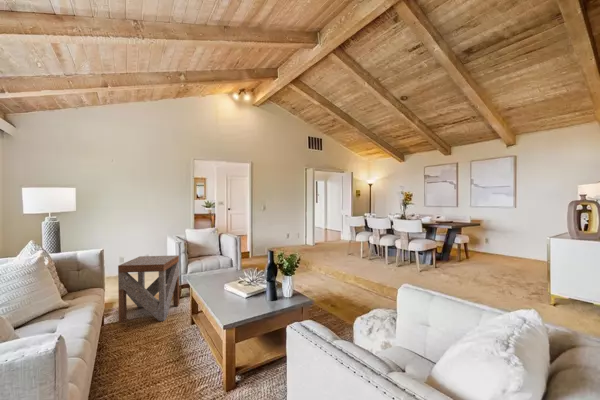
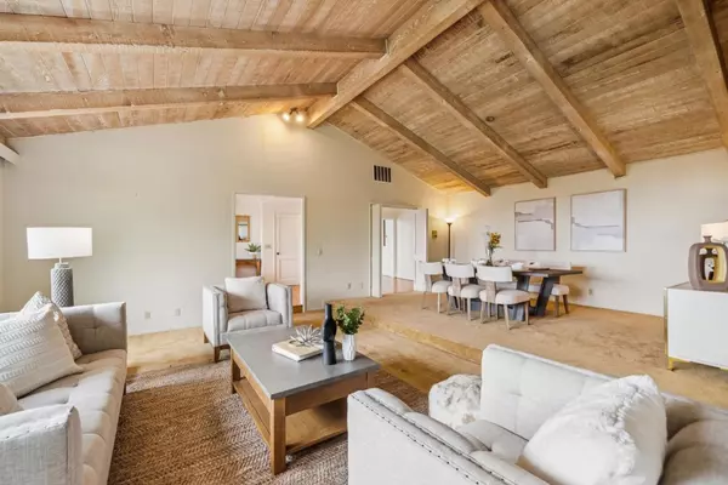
- side table [117,254,180,324]
